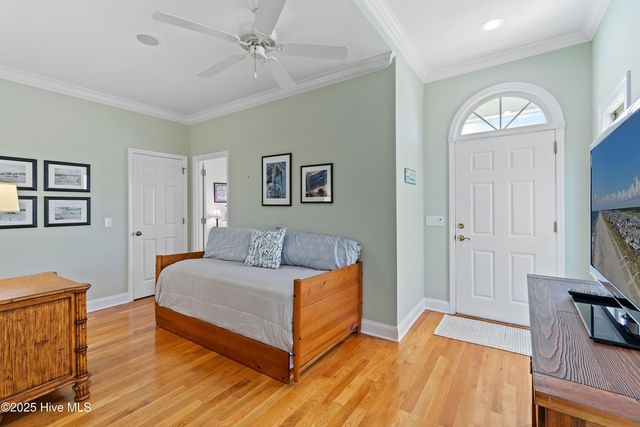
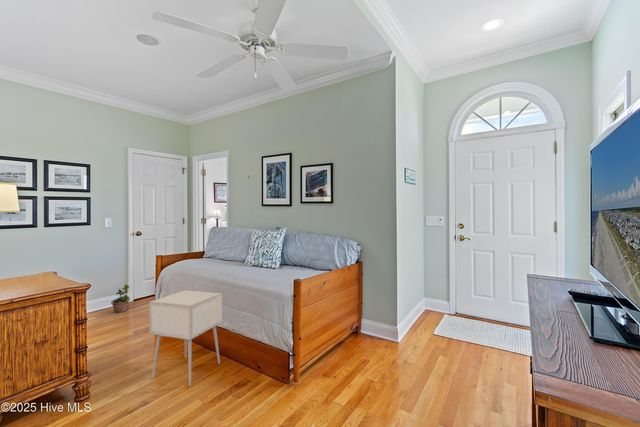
+ potted plant [110,283,131,314]
+ nightstand [148,289,223,387]
